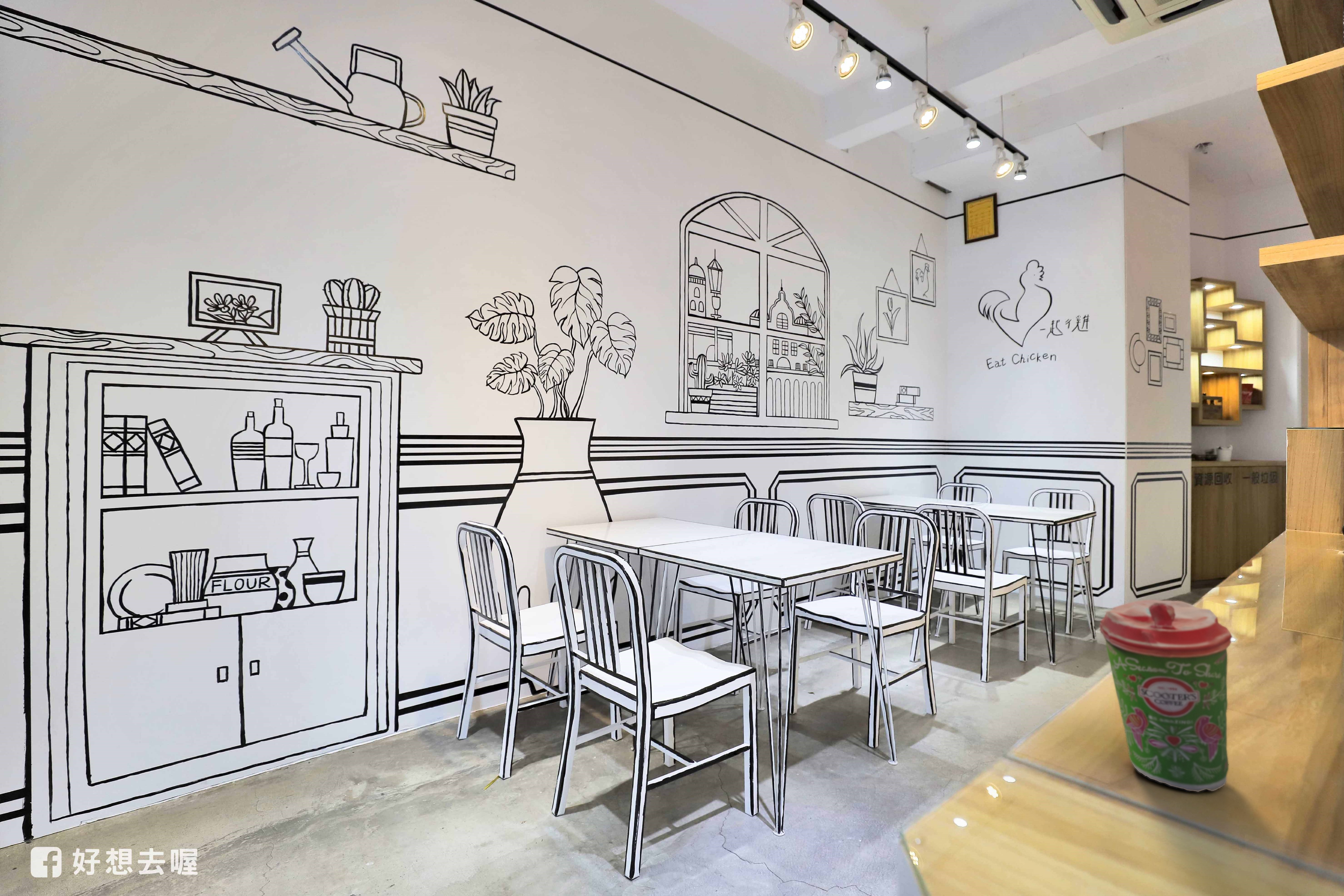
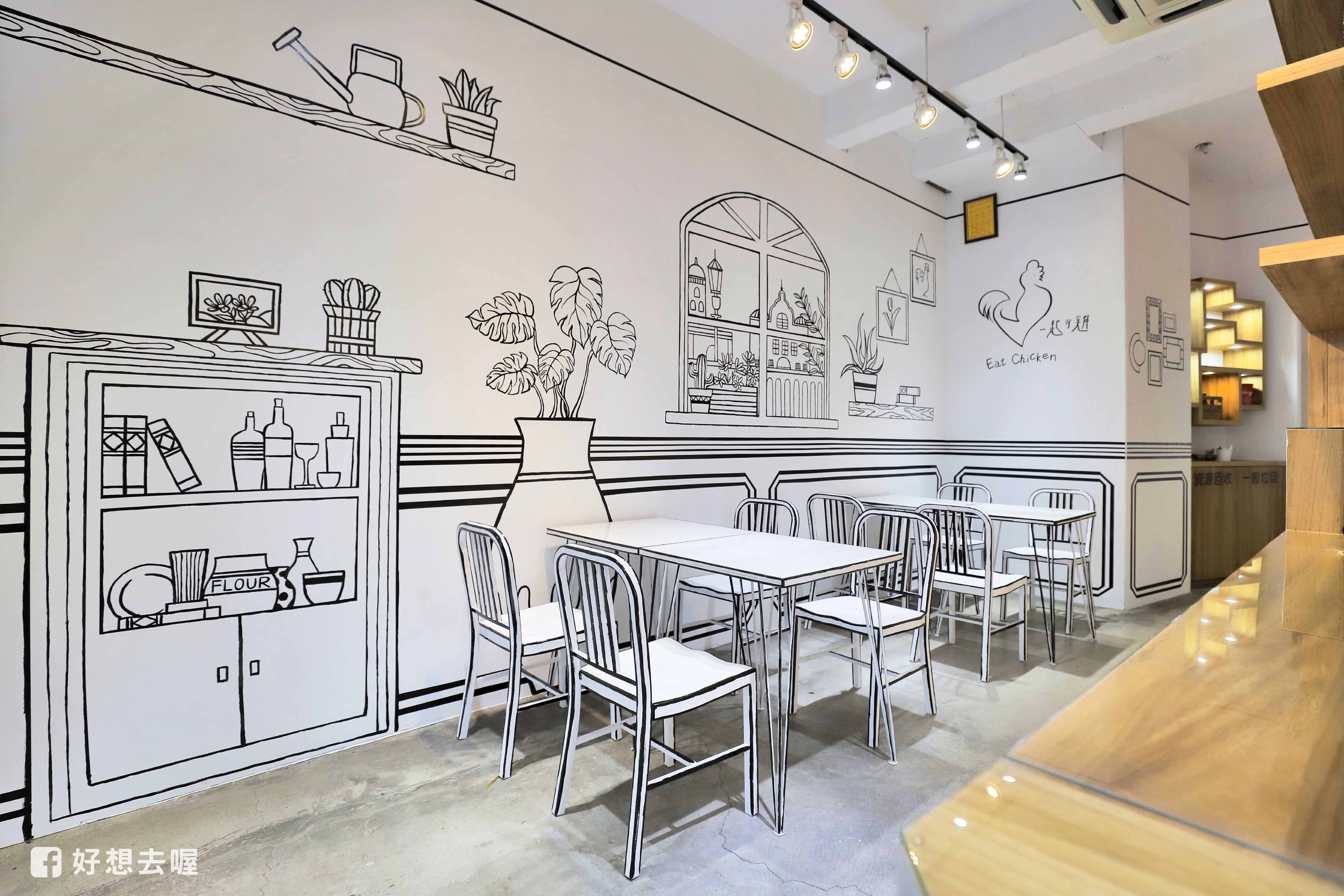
- coffee cup [1099,599,1233,792]
